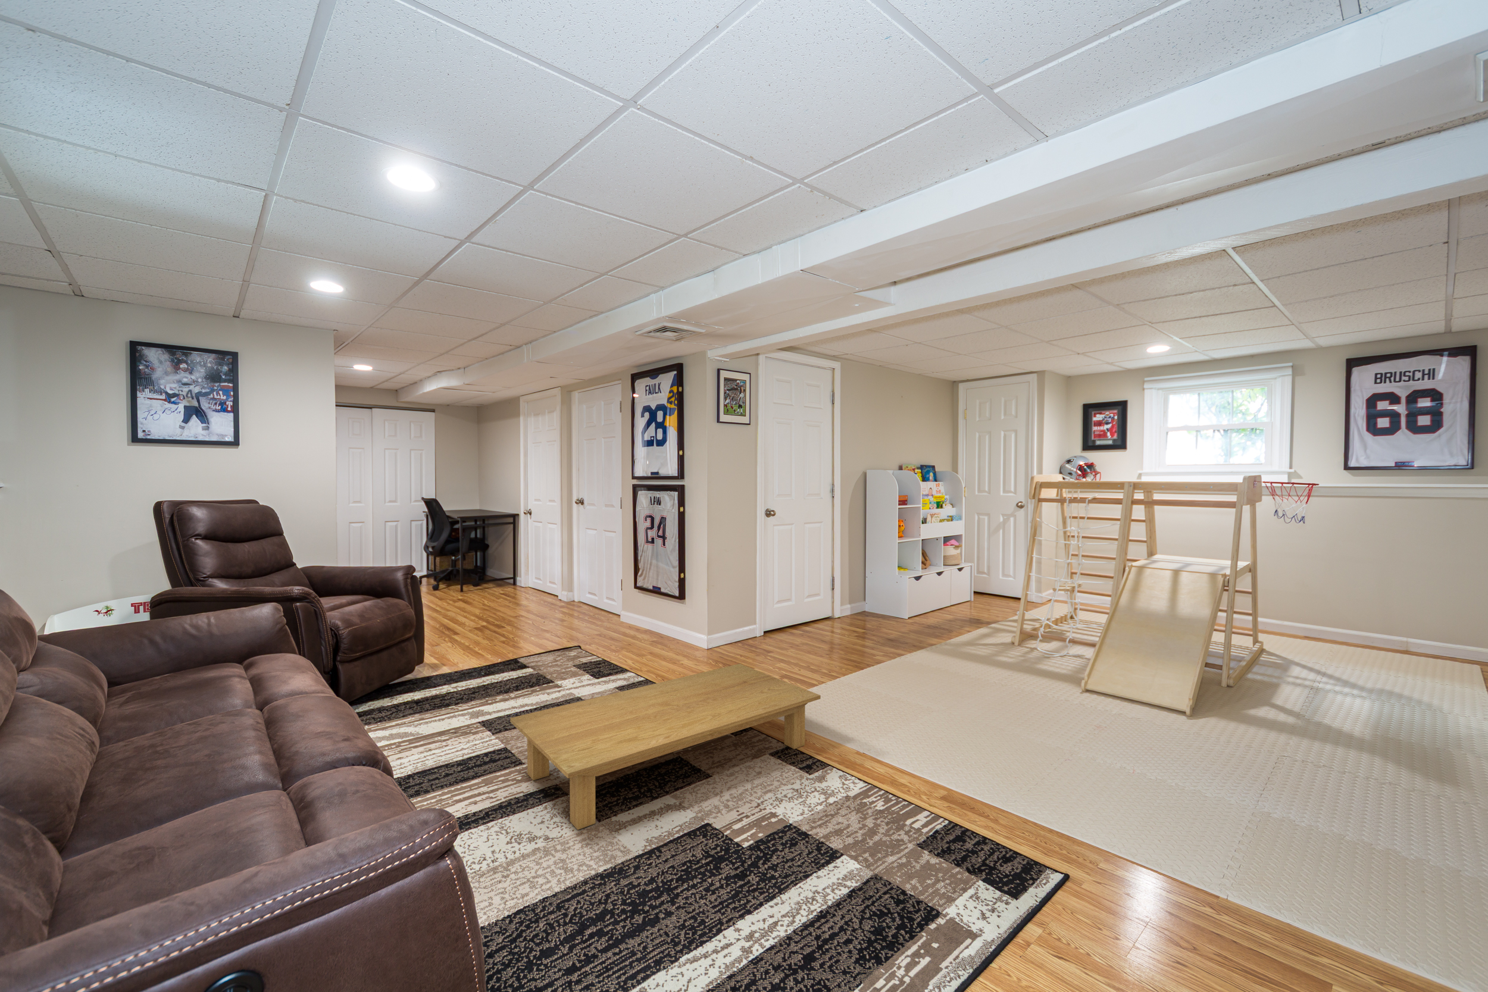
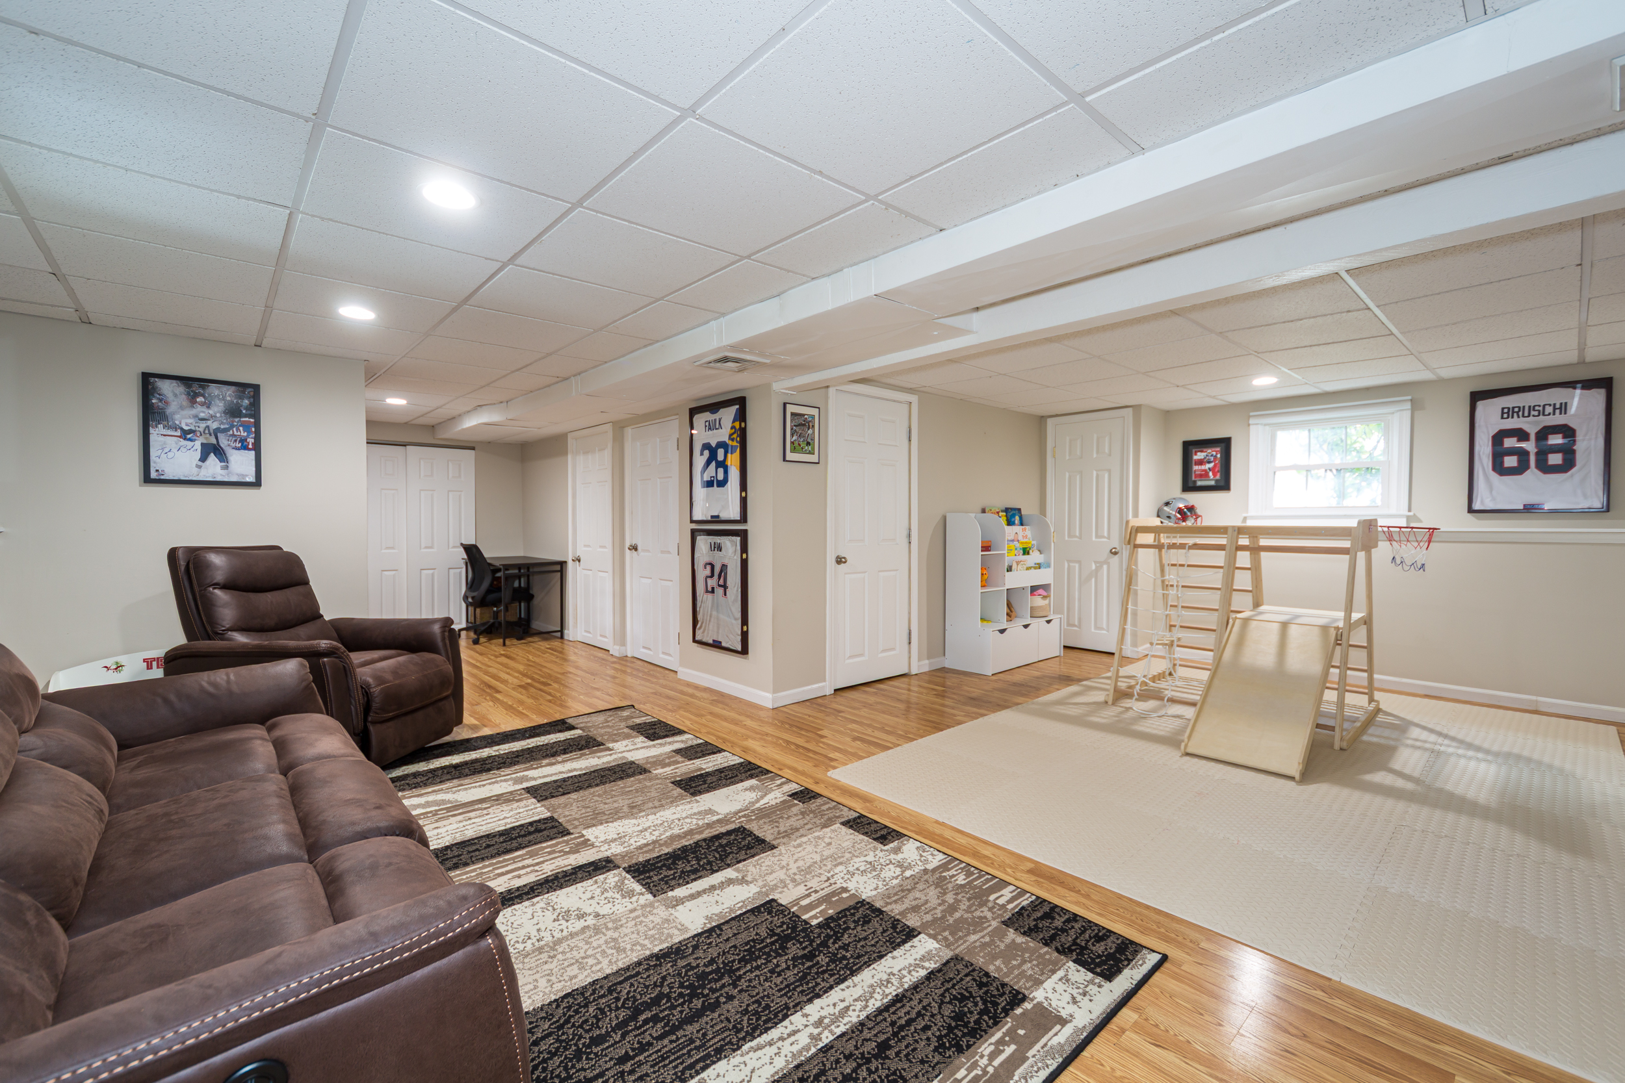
- coffee table [509,663,822,830]
